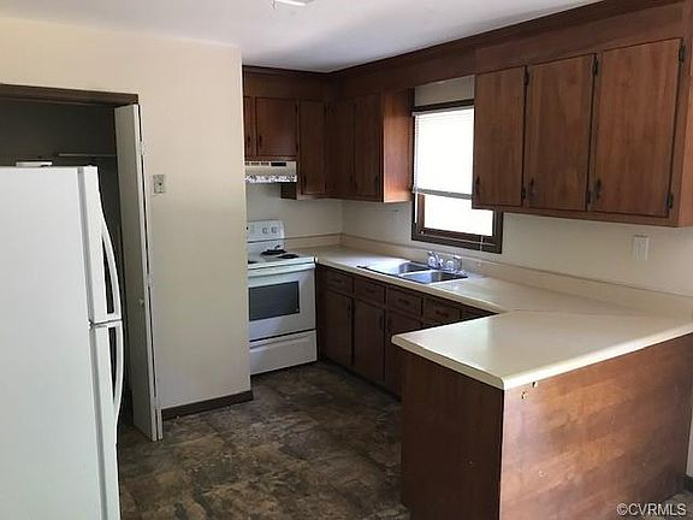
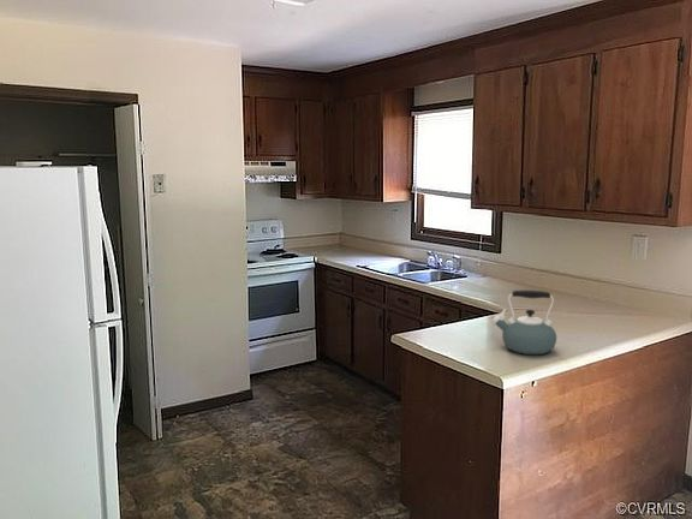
+ kettle [491,288,557,356]
